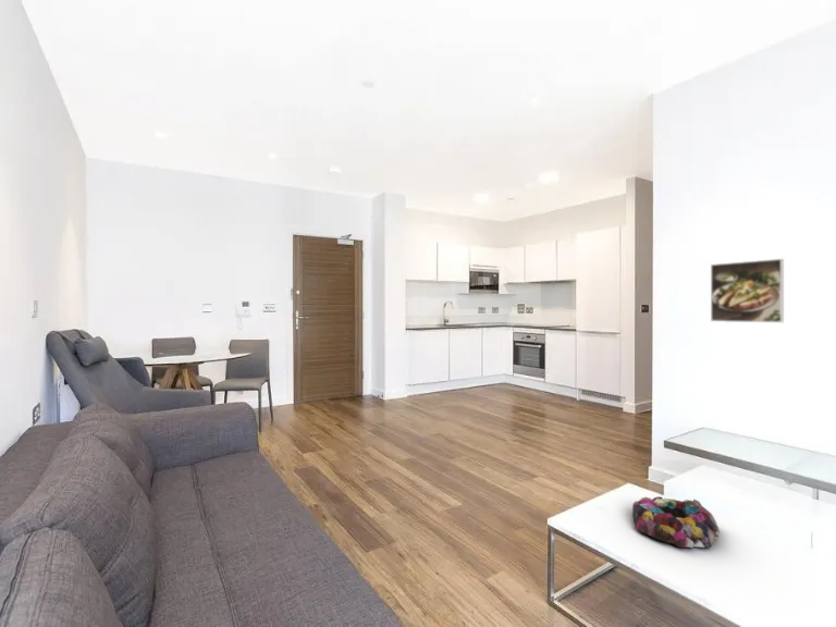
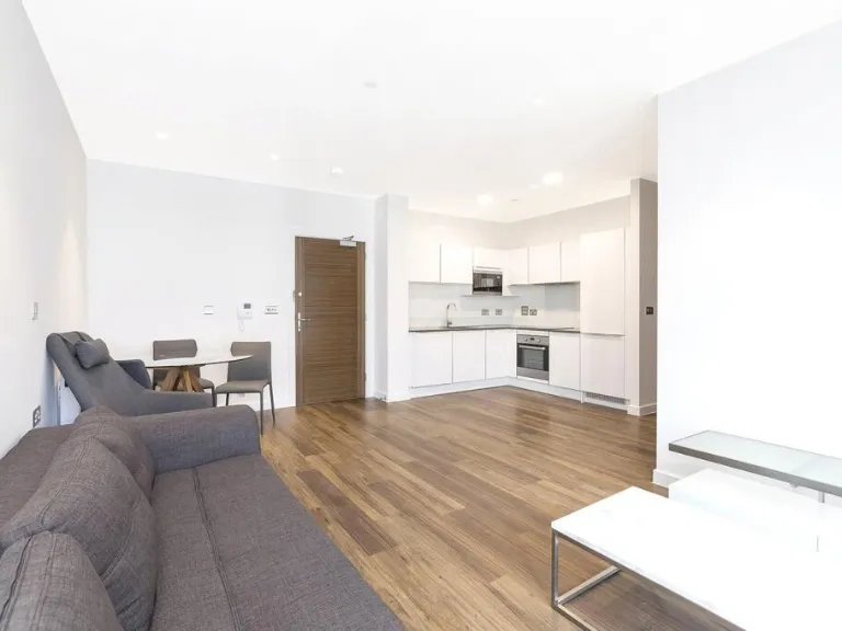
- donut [631,495,720,549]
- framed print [710,258,785,323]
